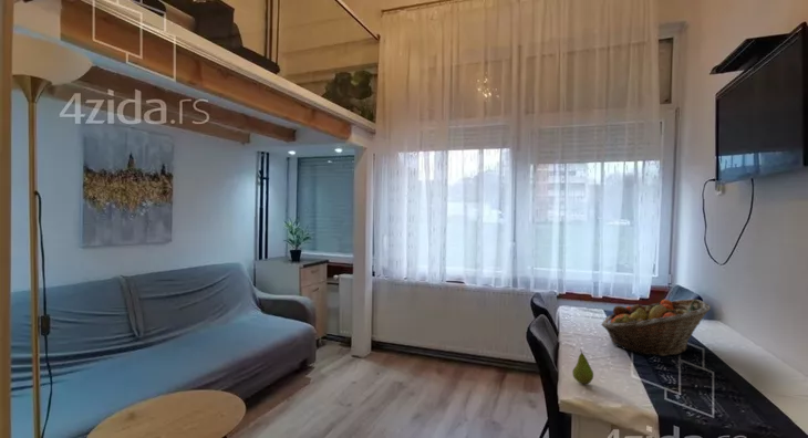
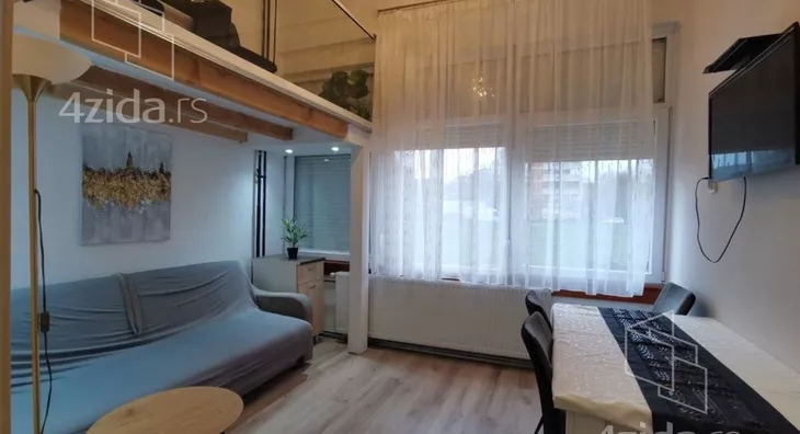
- fruit basket [600,298,712,357]
- fruit [571,347,594,385]
